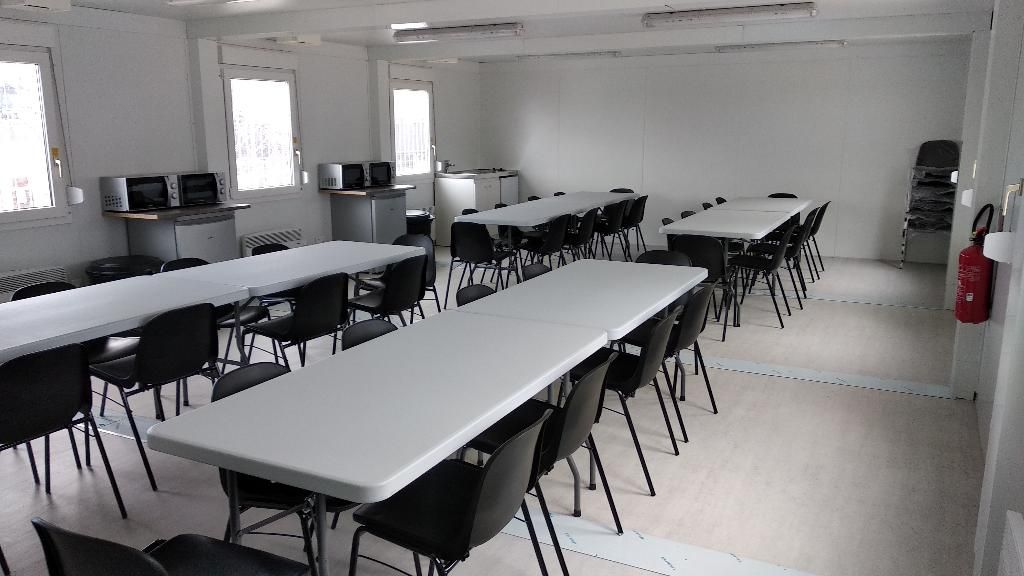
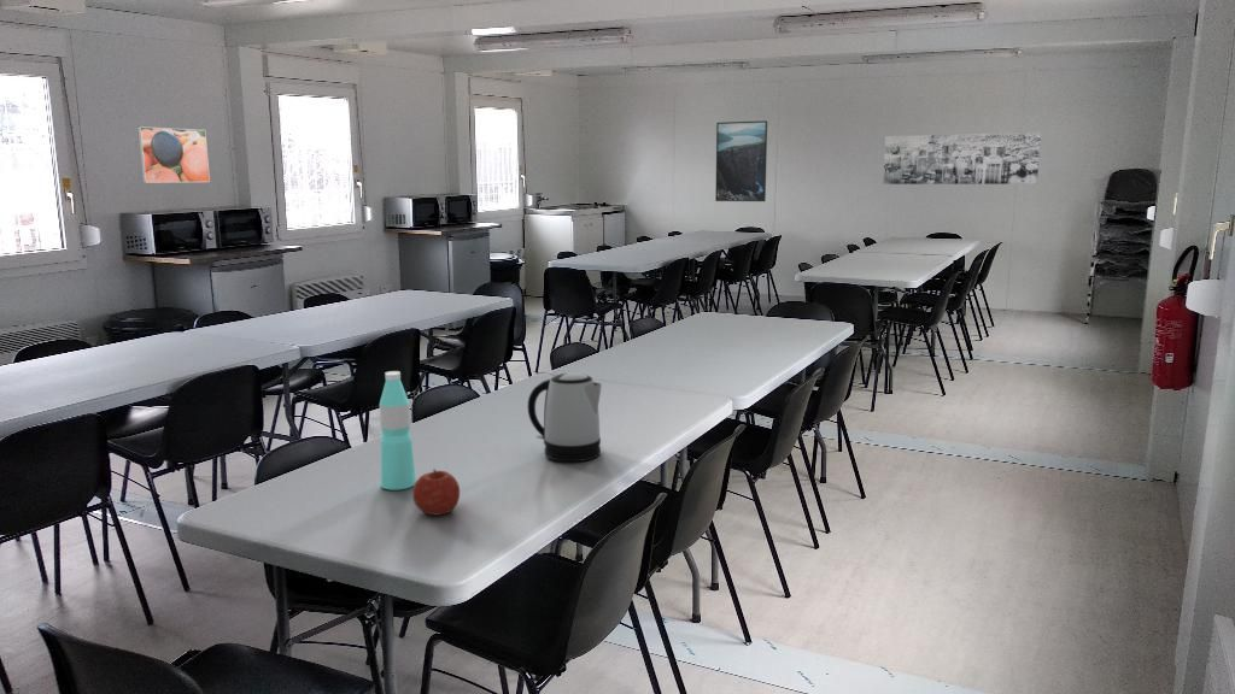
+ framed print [136,125,211,184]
+ wall art [882,131,1042,186]
+ water bottle [379,370,417,490]
+ kettle [527,371,603,463]
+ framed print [714,119,768,202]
+ fruit [411,467,461,517]
